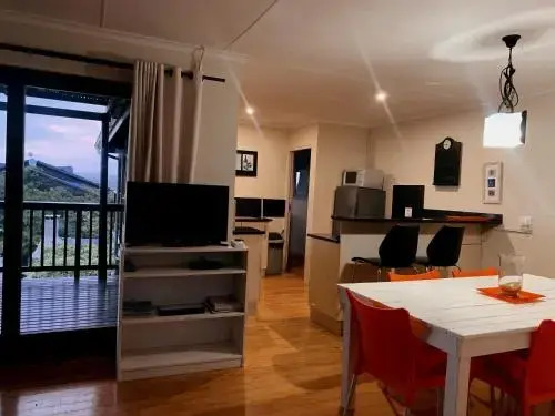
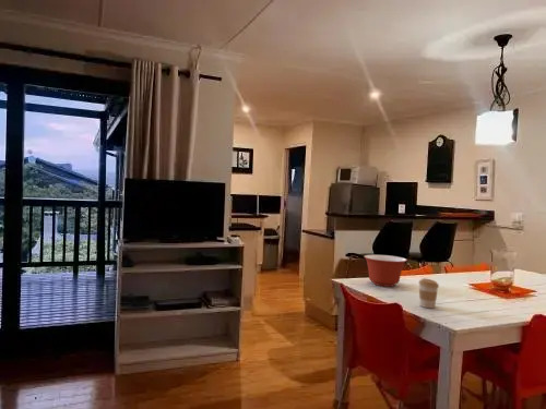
+ mixing bowl [363,254,408,288]
+ coffee cup [418,278,440,309]
